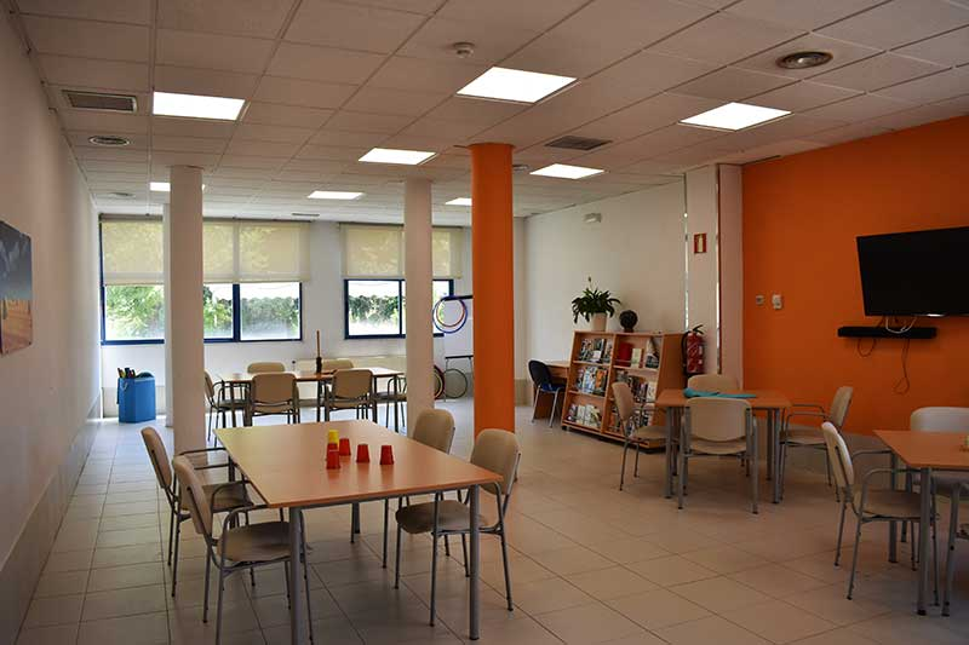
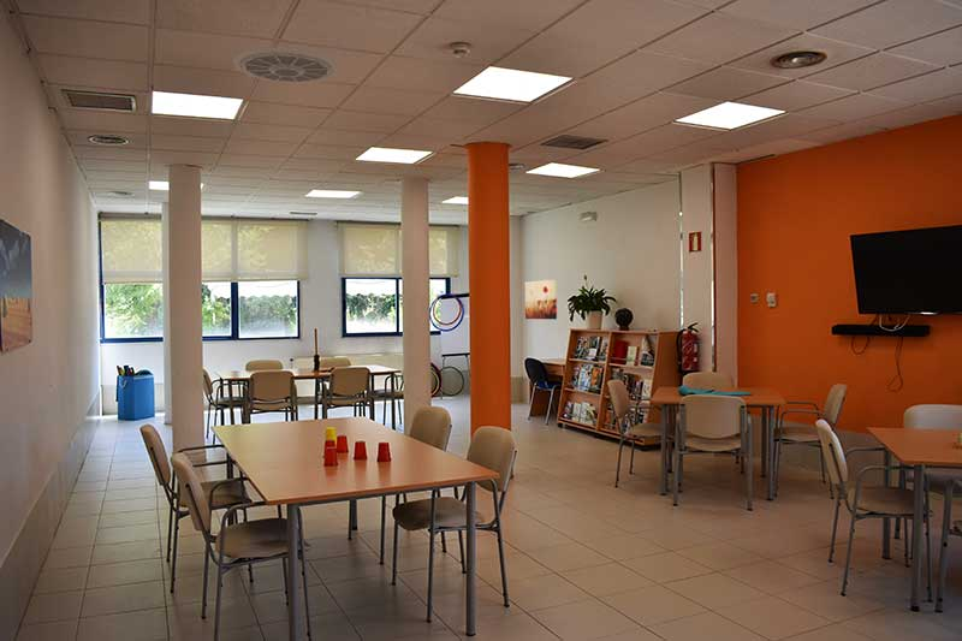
+ wall art [524,279,558,320]
+ ceiling vent [232,47,340,84]
